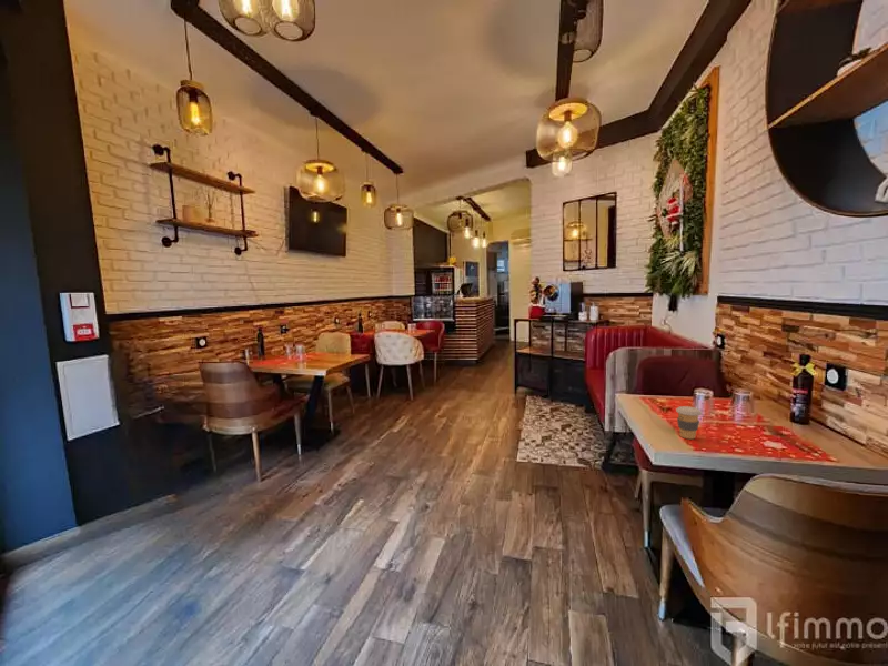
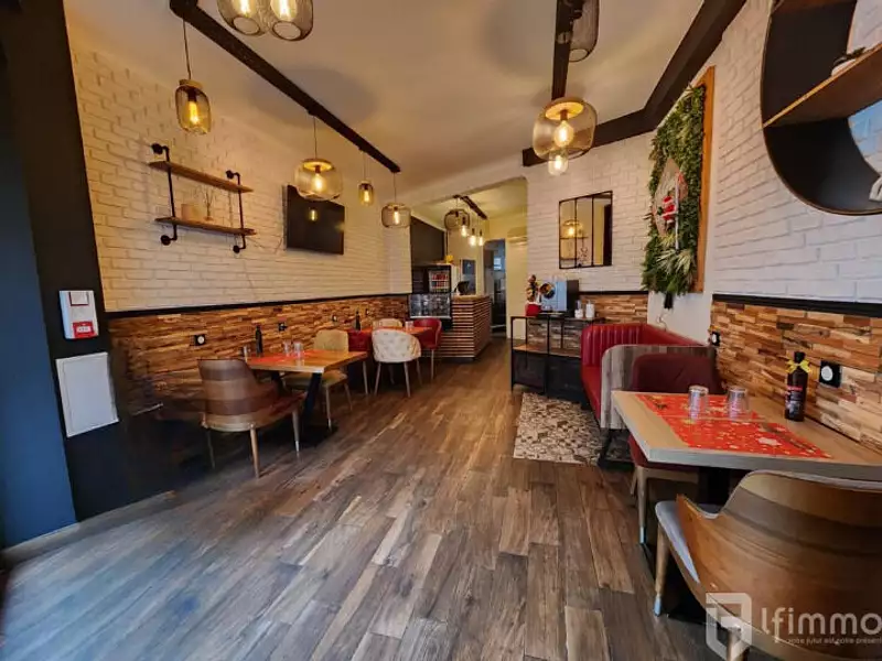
- coffee cup [675,405,703,440]
